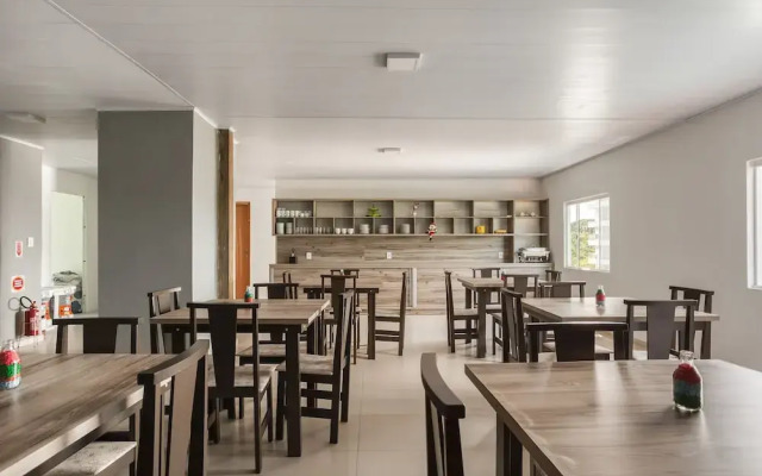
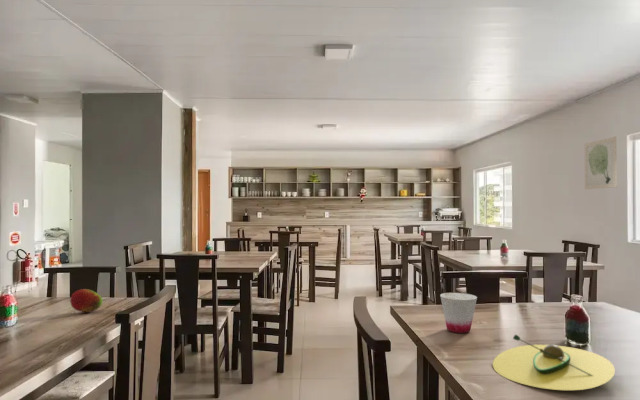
+ wall art [584,135,618,190]
+ avocado [492,334,616,391]
+ fruit [69,288,103,313]
+ cup [439,292,478,334]
